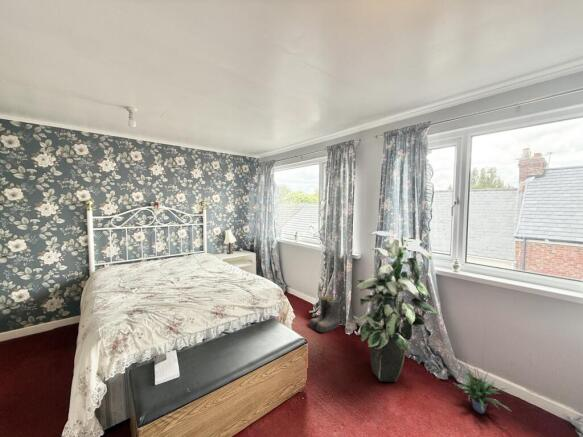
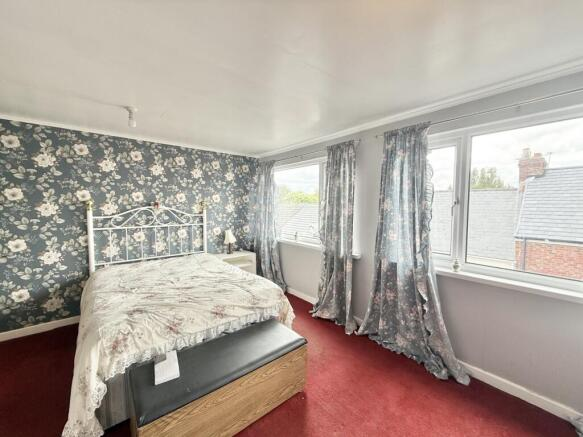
- potted plant [453,356,512,415]
- boots [308,295,341,333]
- indoor plant [354,230,439,383]
